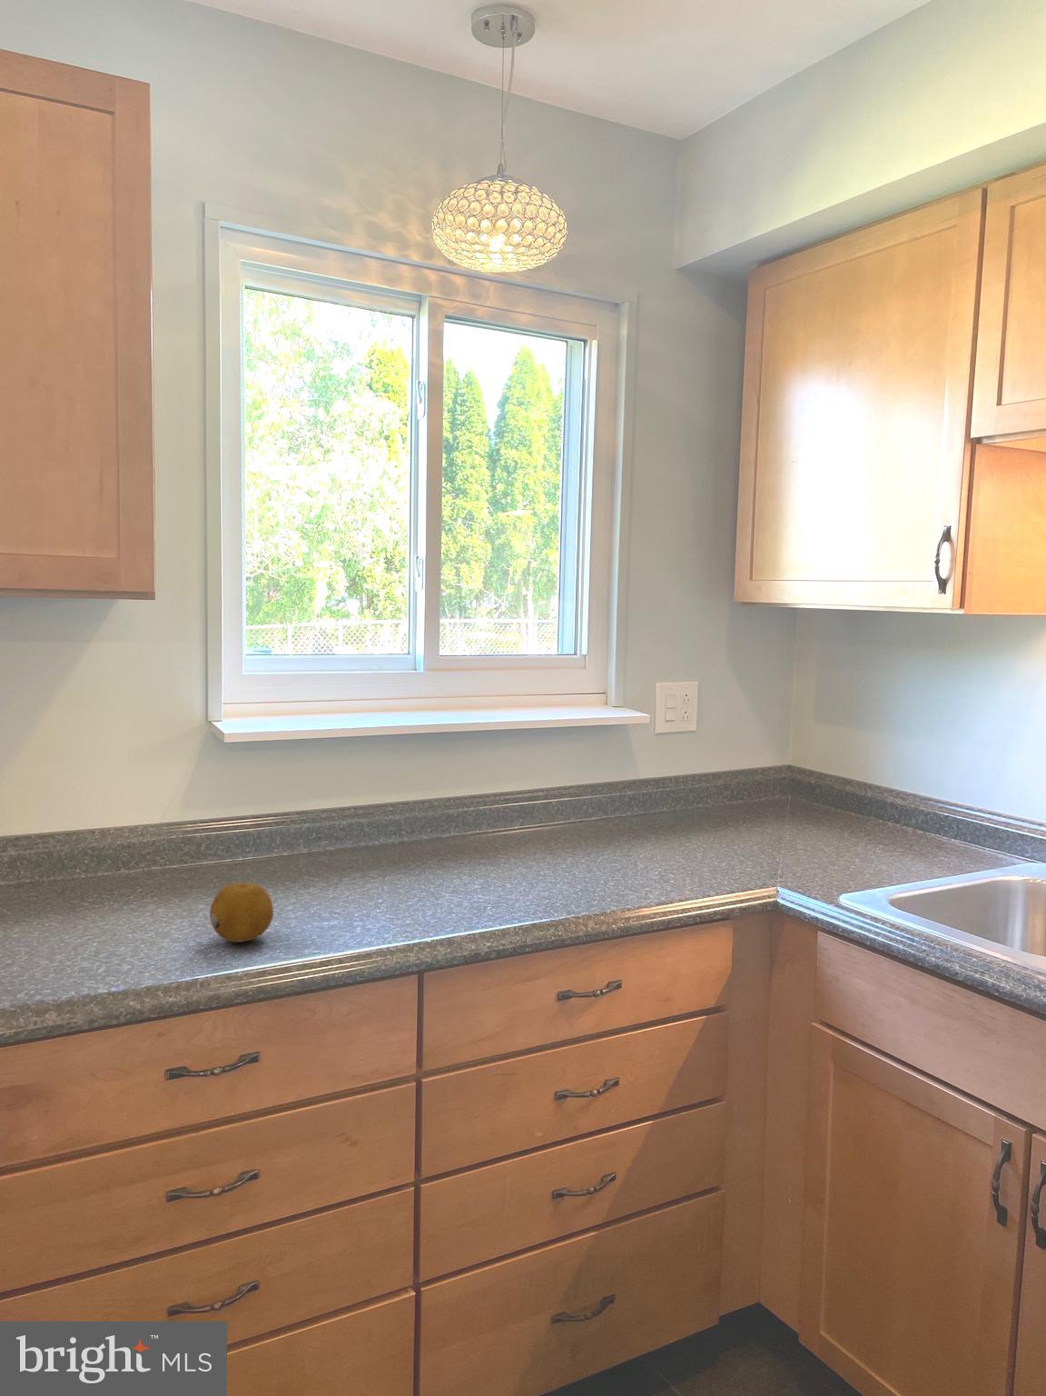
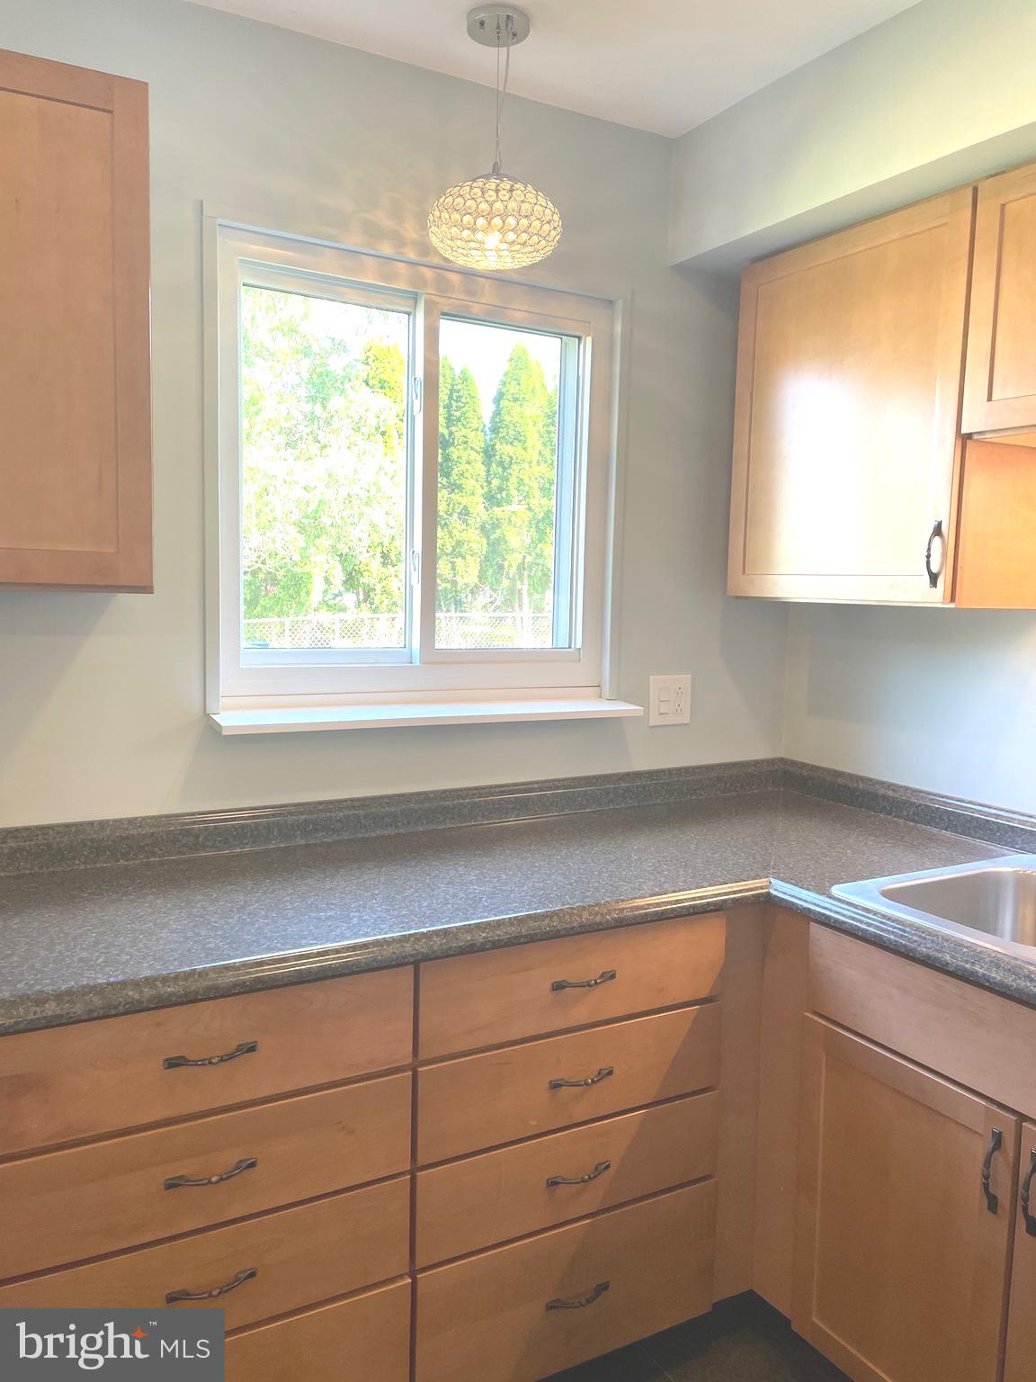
- fruit [209,882,275,943]
